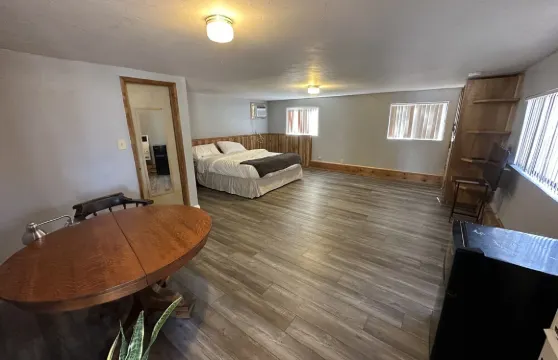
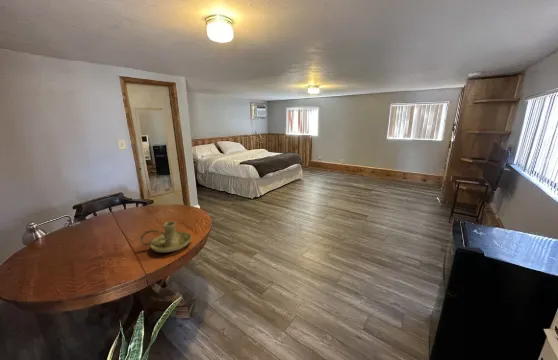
+ candle holder [139,220,192,253]
